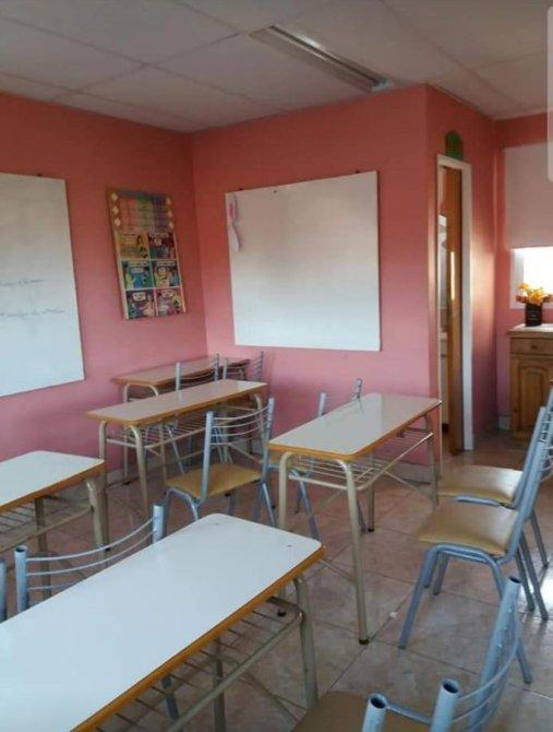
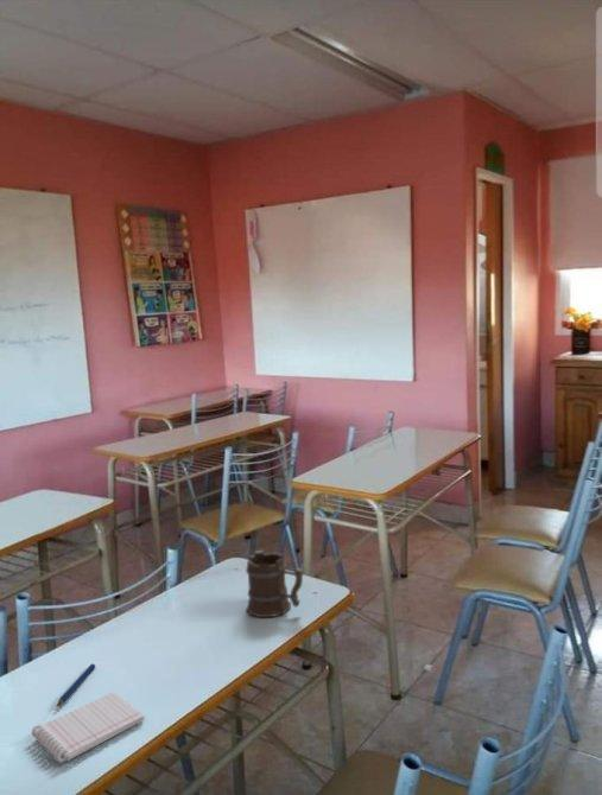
+ notebook [31,663,146,763]
+ mug [245,549,304,618]
